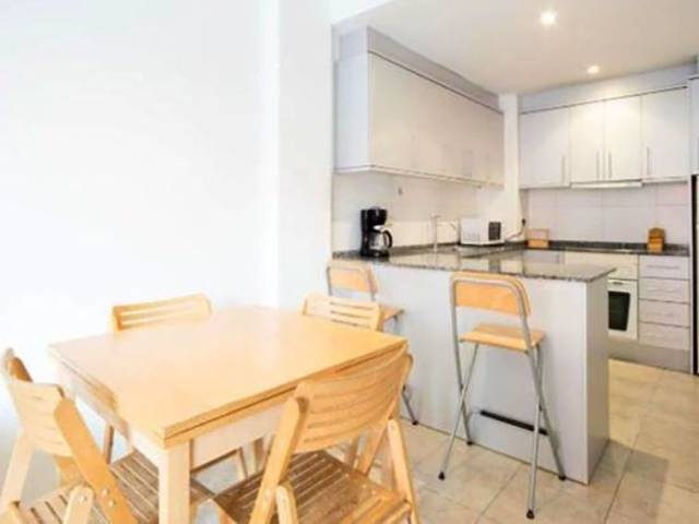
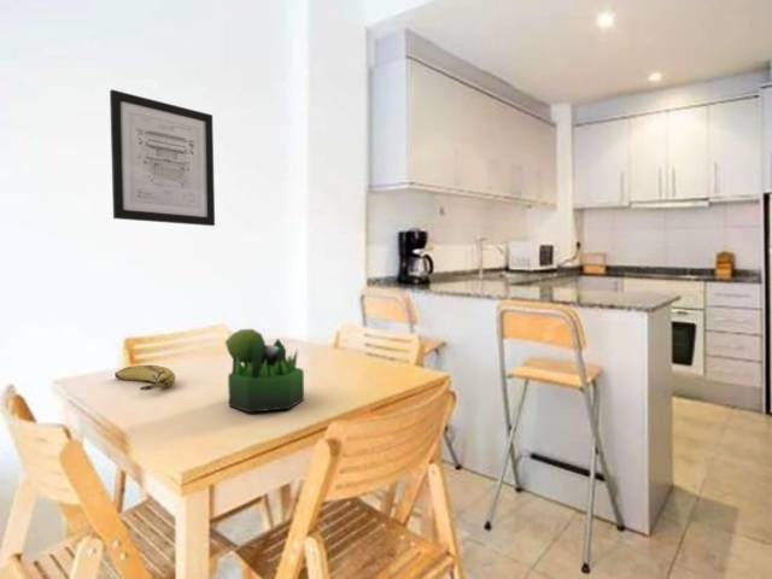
+ plant [224,328,305,414]
+ fruit [113,364,176,392]
+ wall art [109,88,216,227]
